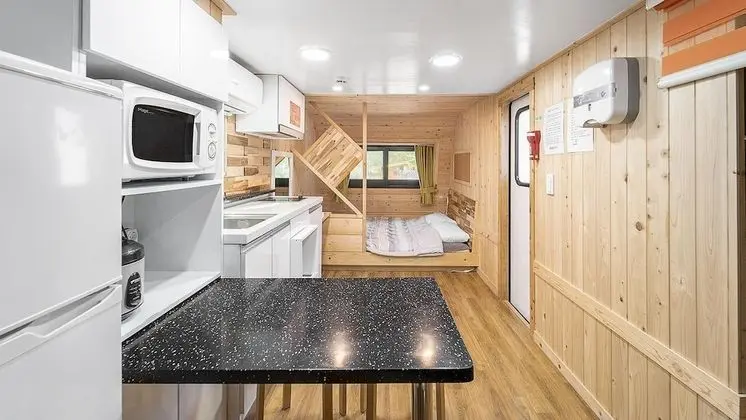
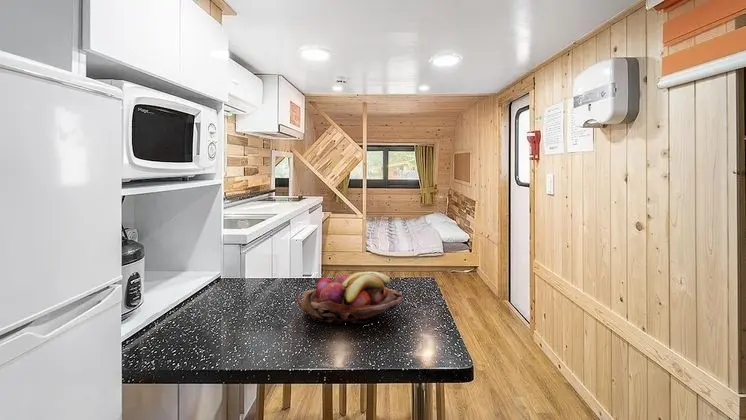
+ fruit basket [296,271,403,326]
